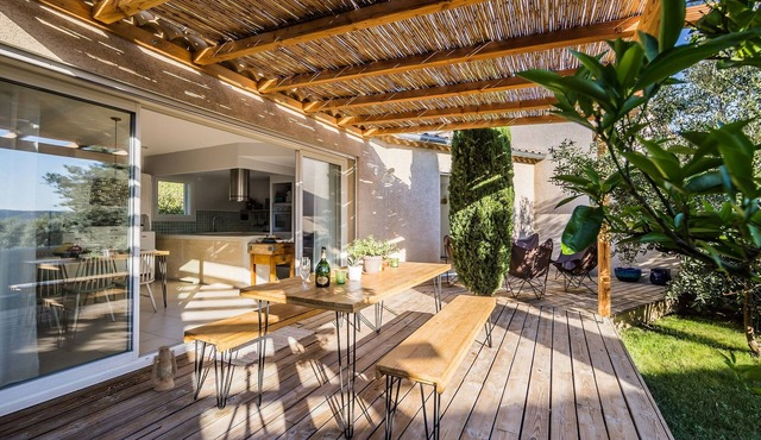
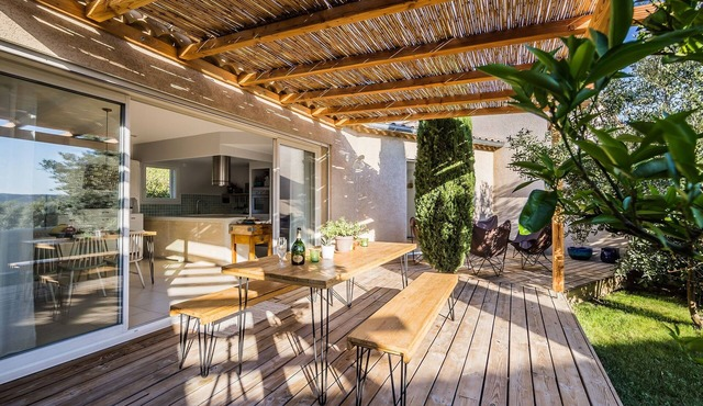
- lantern [147,345,178,392]
